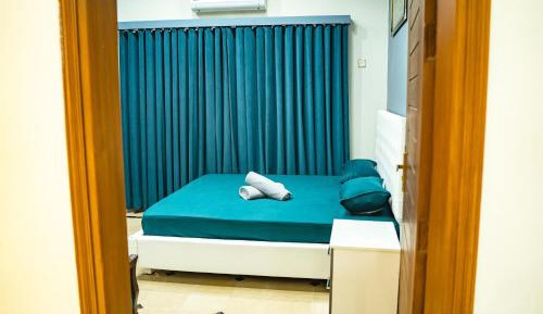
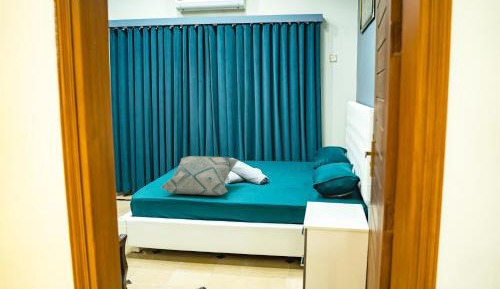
+ decorative pillow [160,155,239,196]
